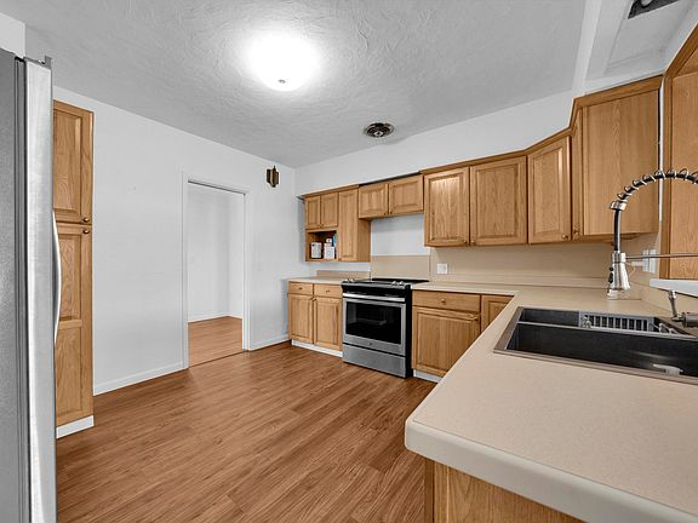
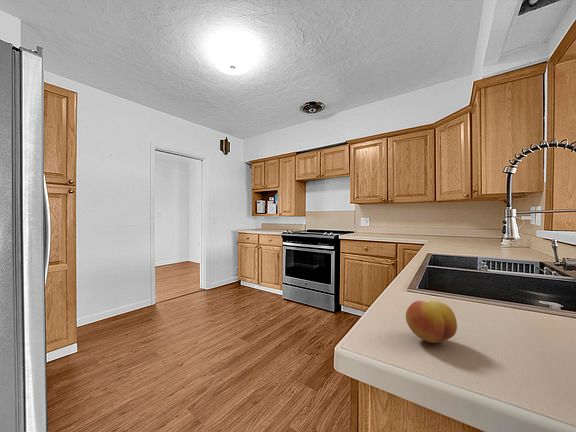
+ fruit [405,300,458,344]
